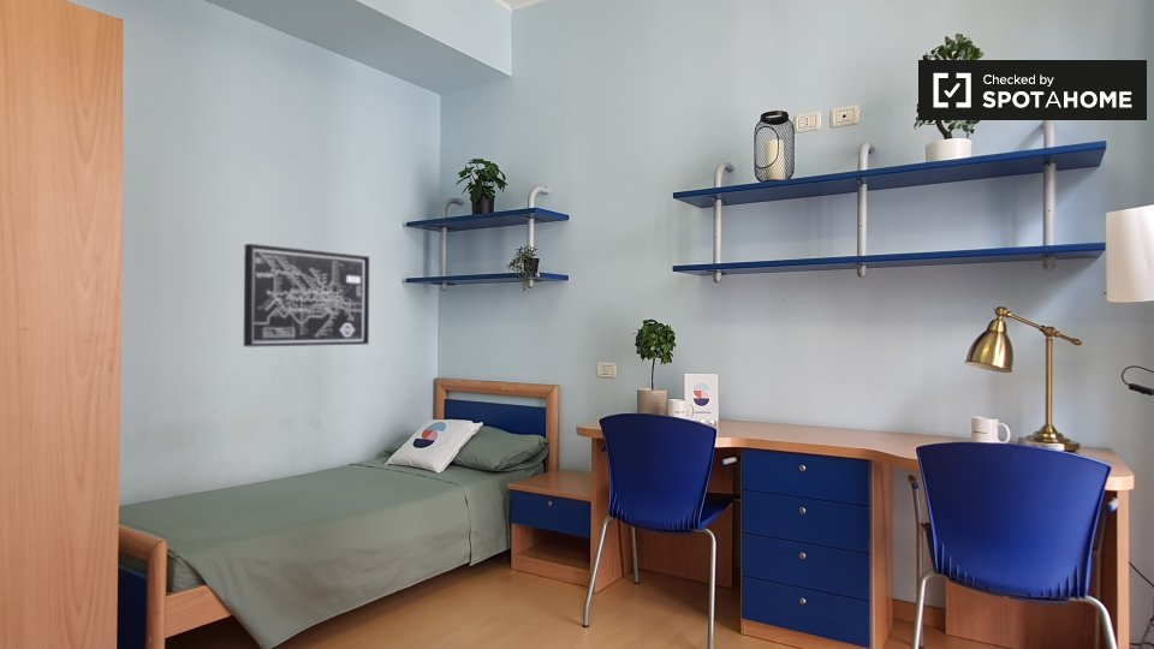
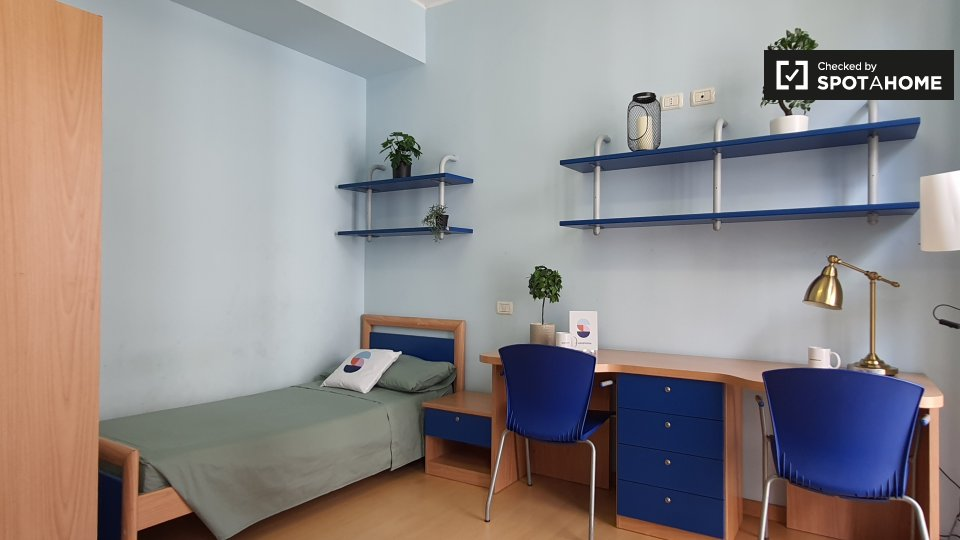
- wall art [243,243,370,347]
